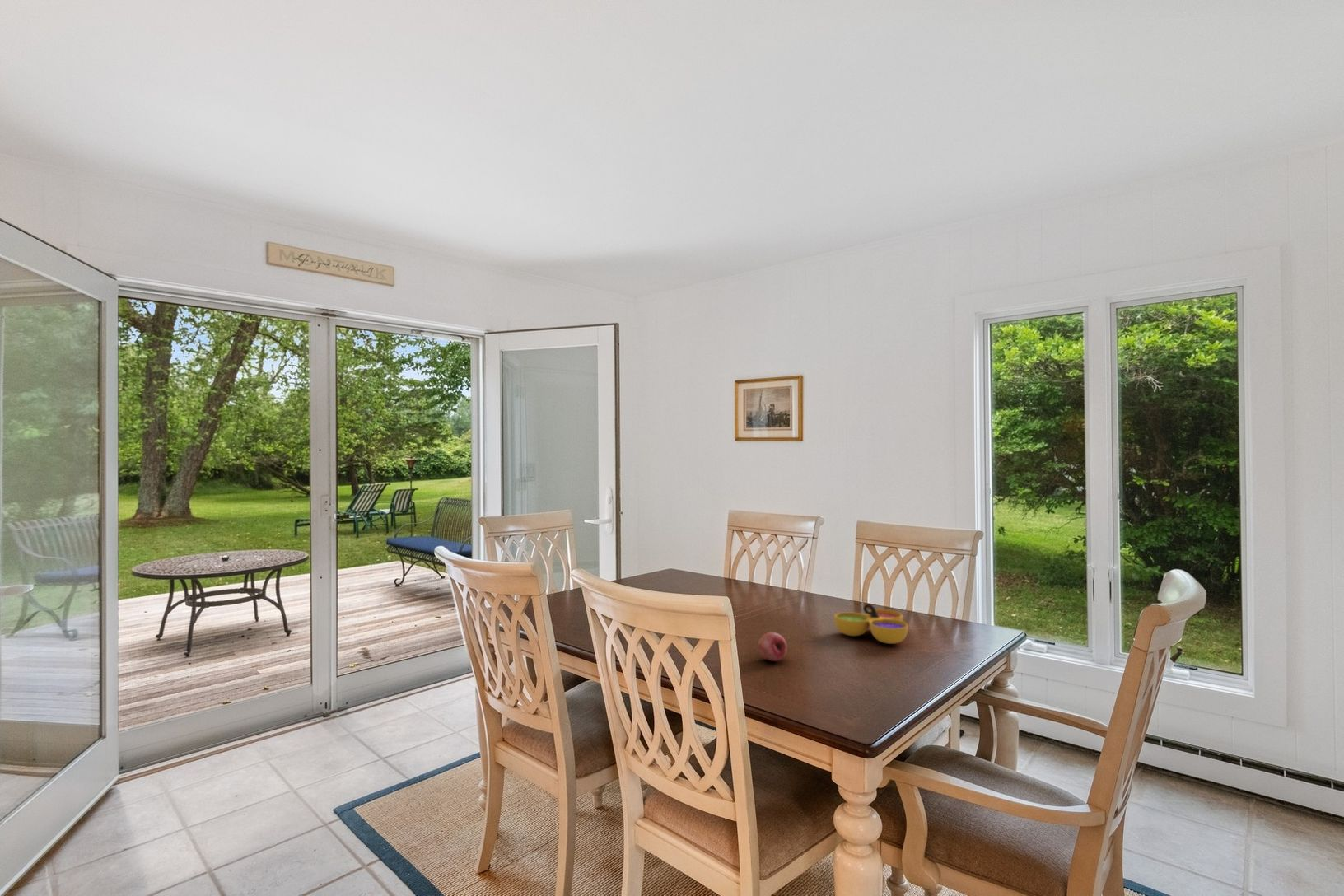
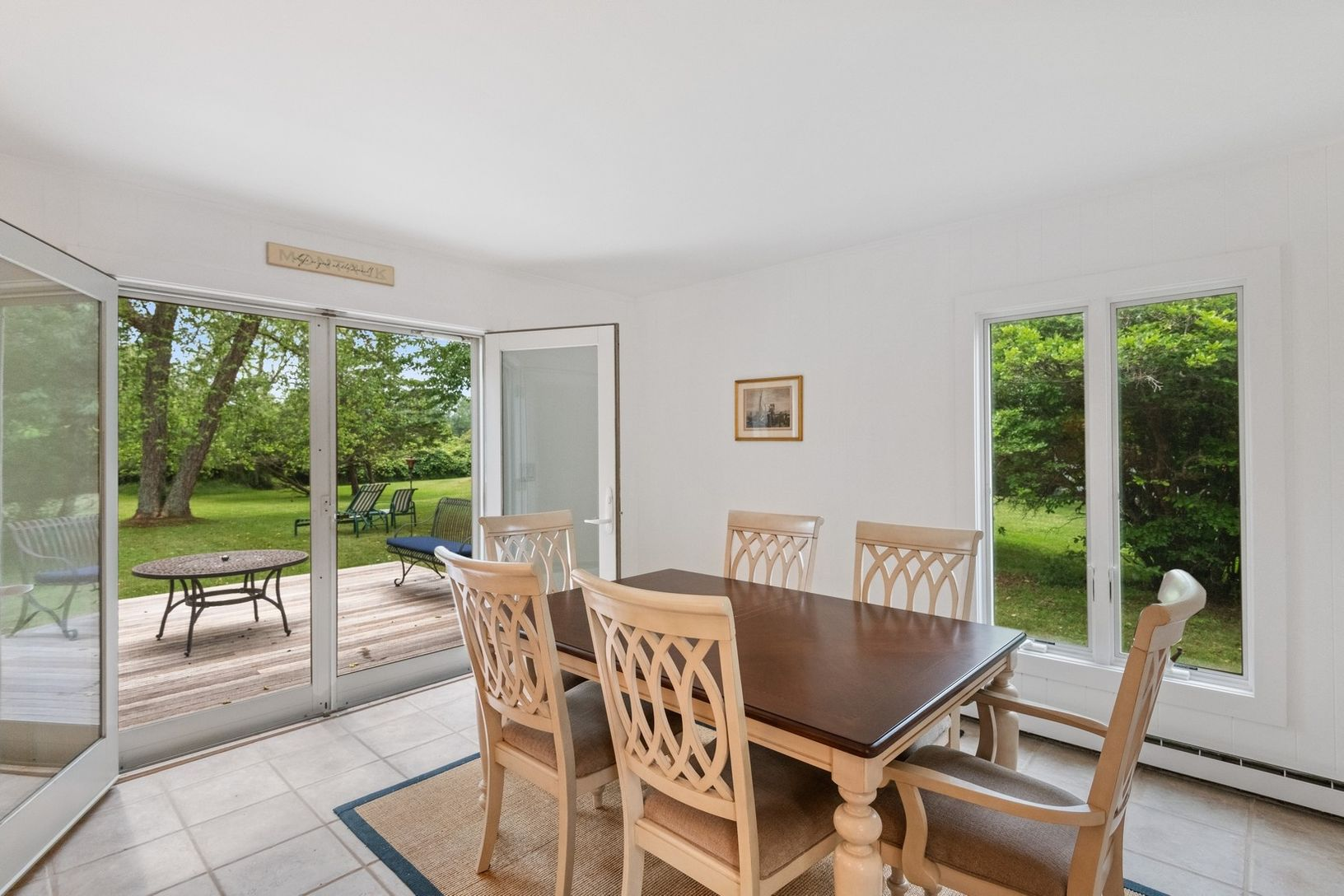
- fruit [757,632,787,662]
- decorative bowl [833,603,909,645]
